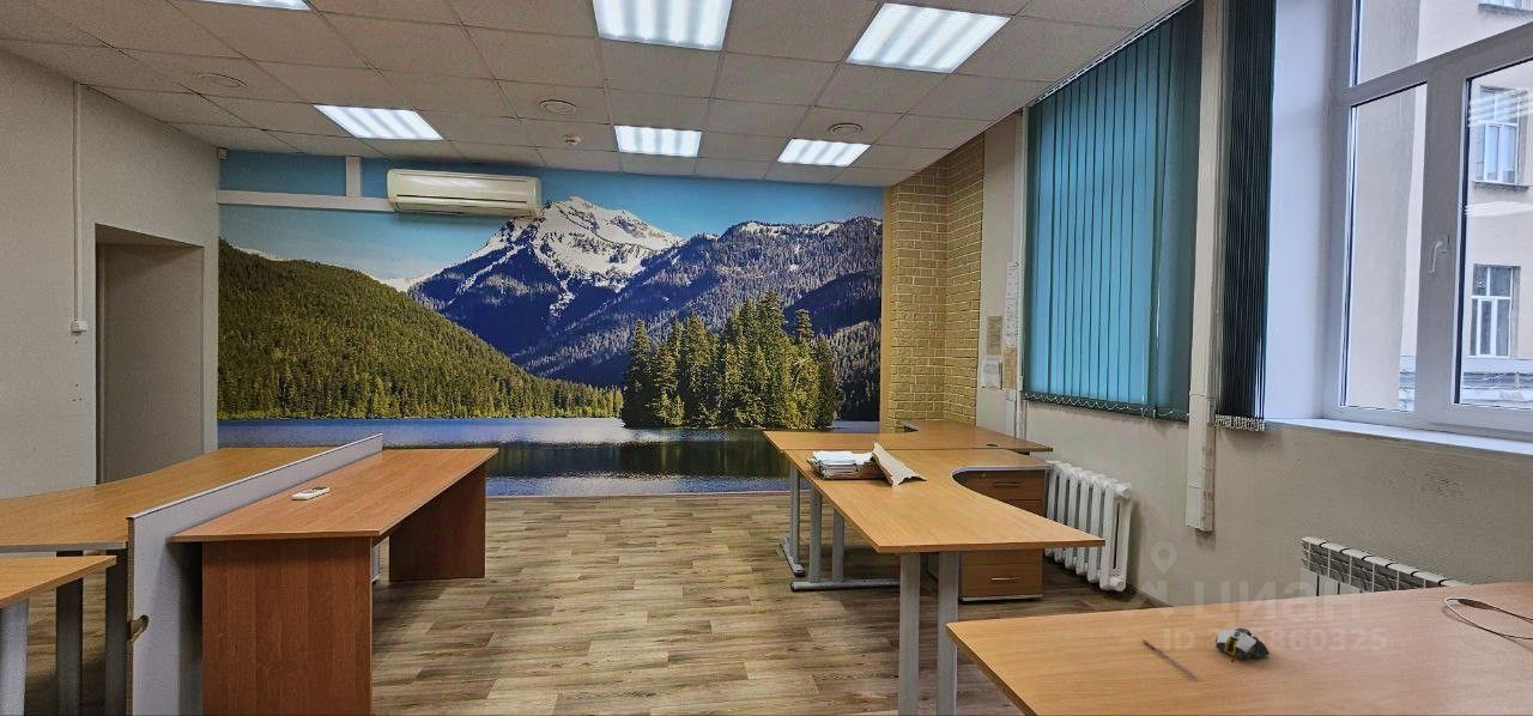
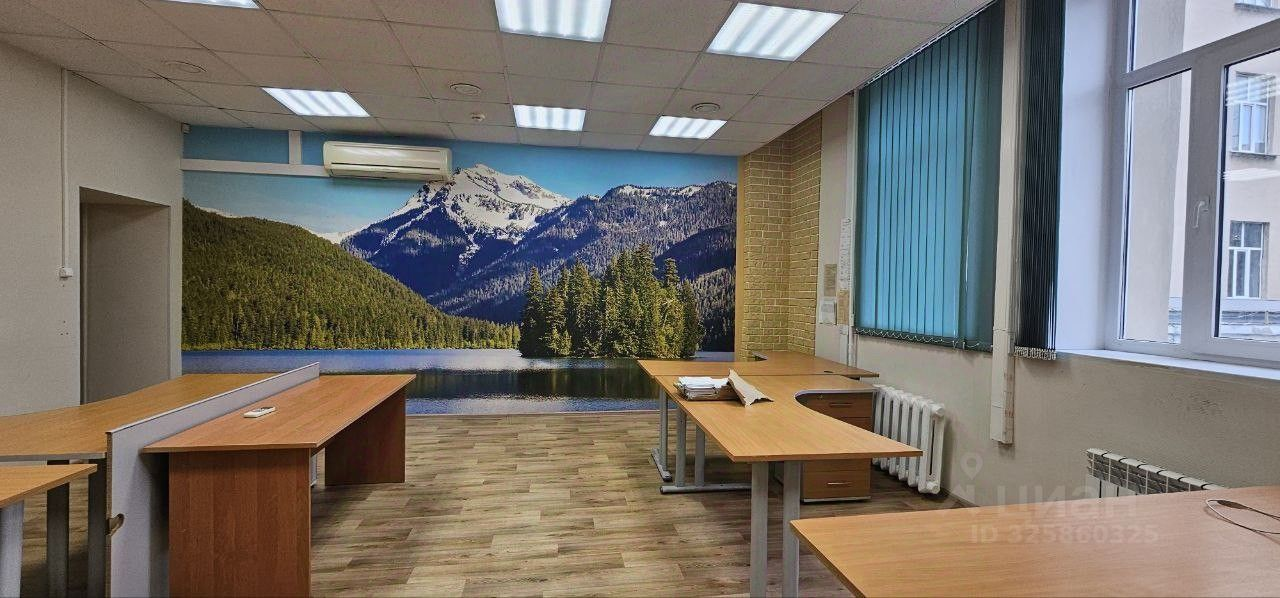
- computer mouse [1214,626,1271,663]
- pen [1141,638,1199,679]
